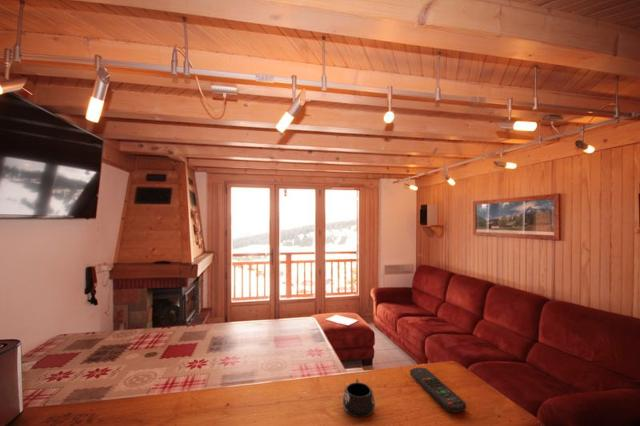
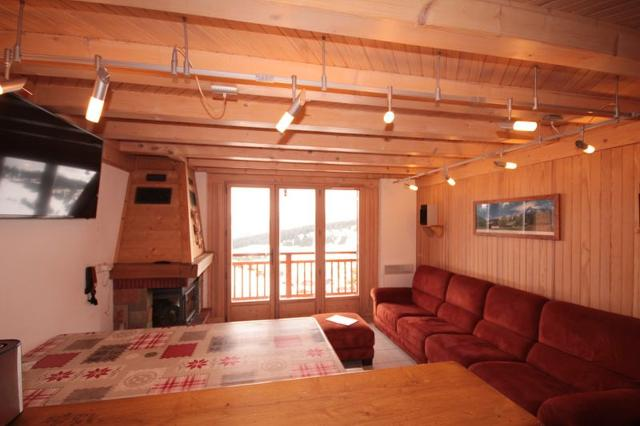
- mug [342,378,376,418]
- remote control [409,367,467,413]
